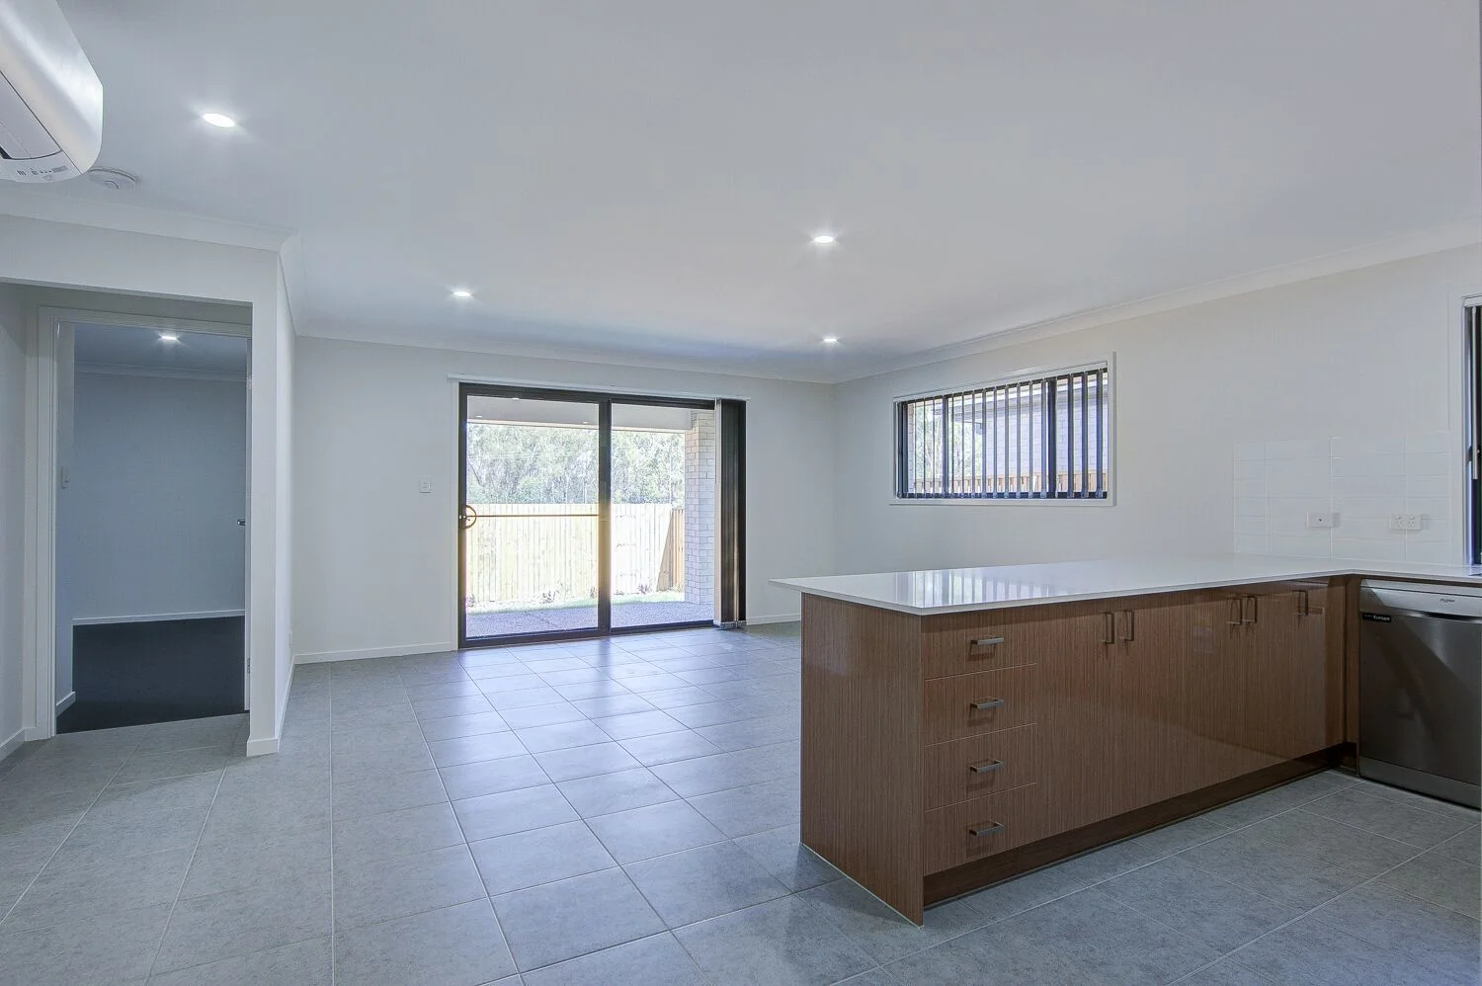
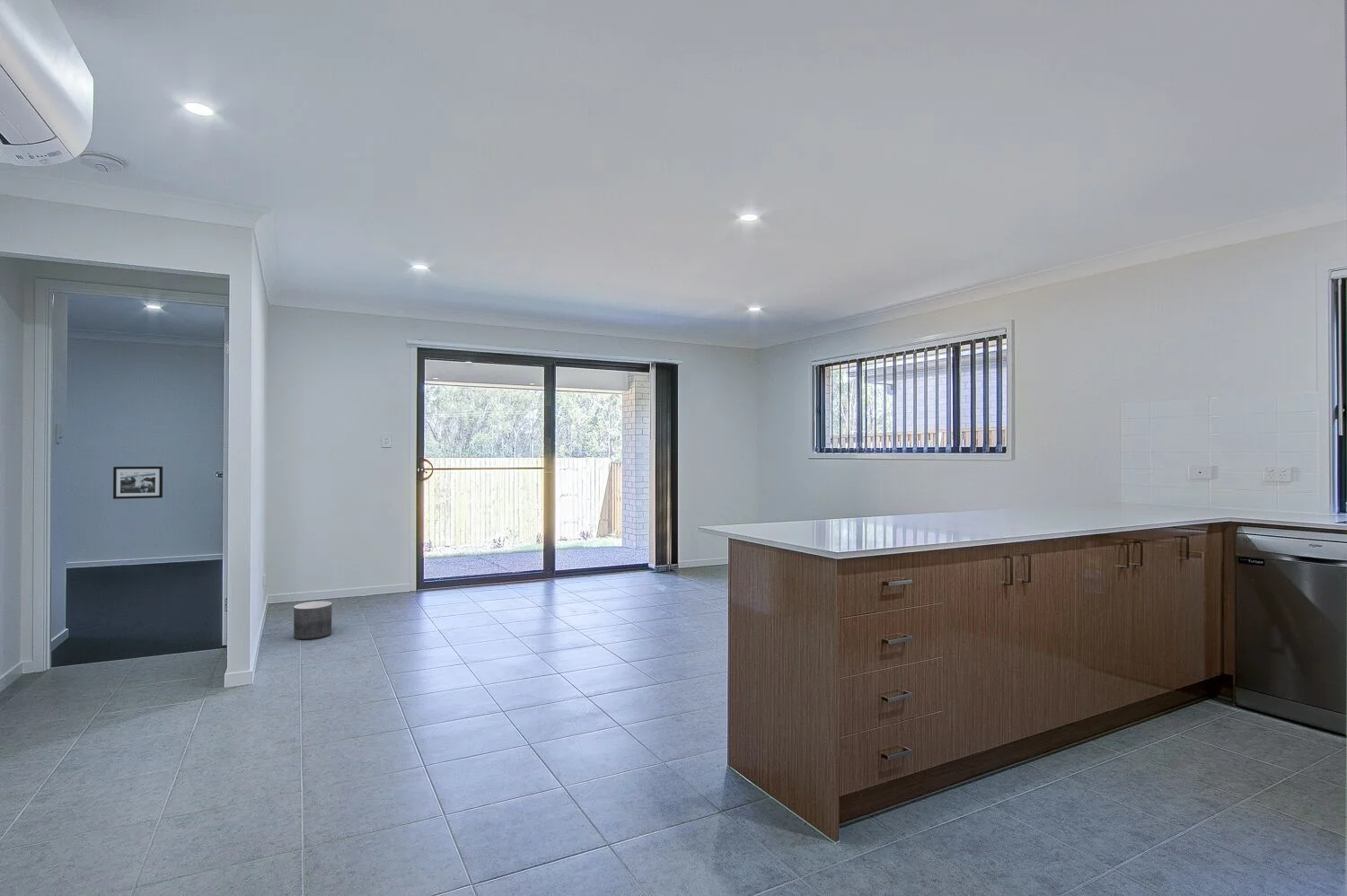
+ picture frame [112,466,163,500]
+ planter [293,601,333,640]
